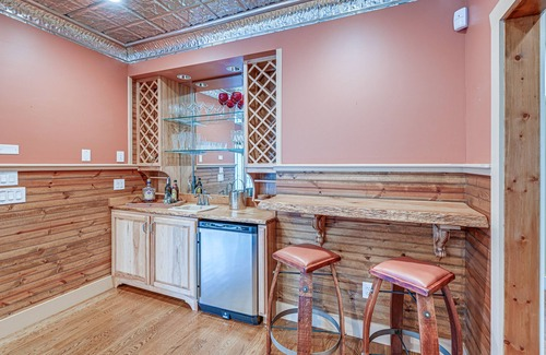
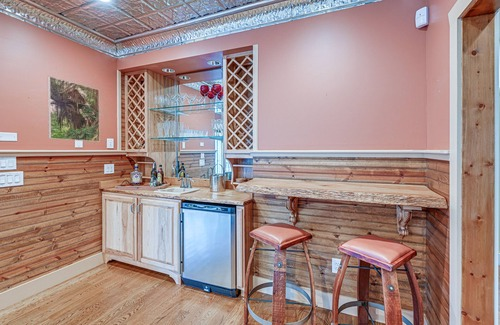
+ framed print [47,75,101,143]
